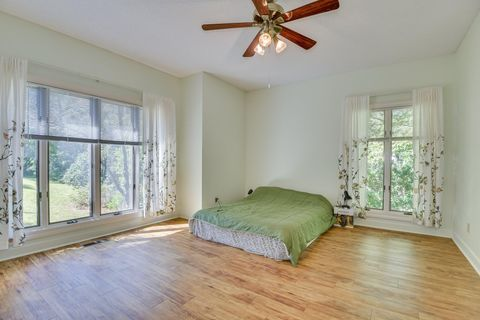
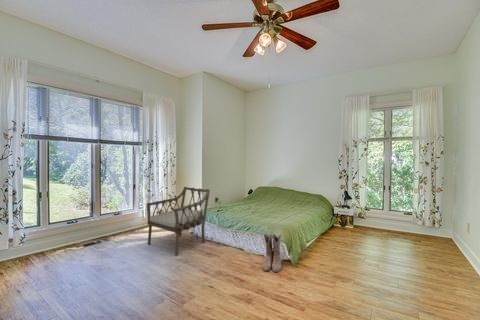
+ boots [261,232,282,273]
+ armchair [146,186,211,257]
